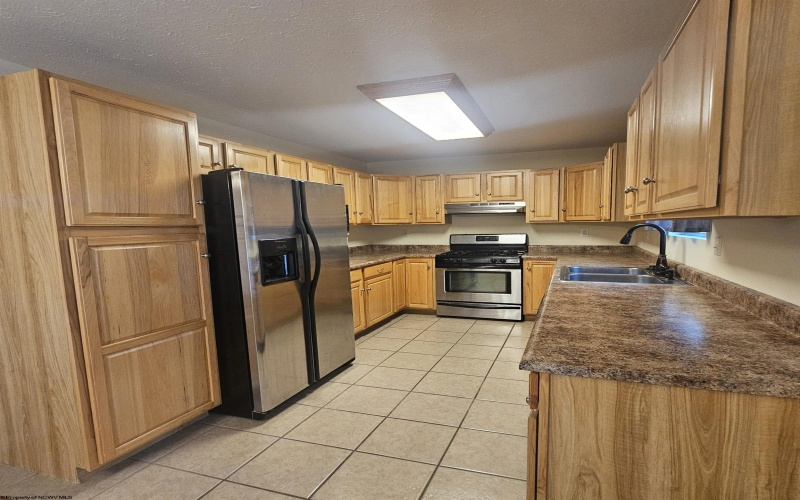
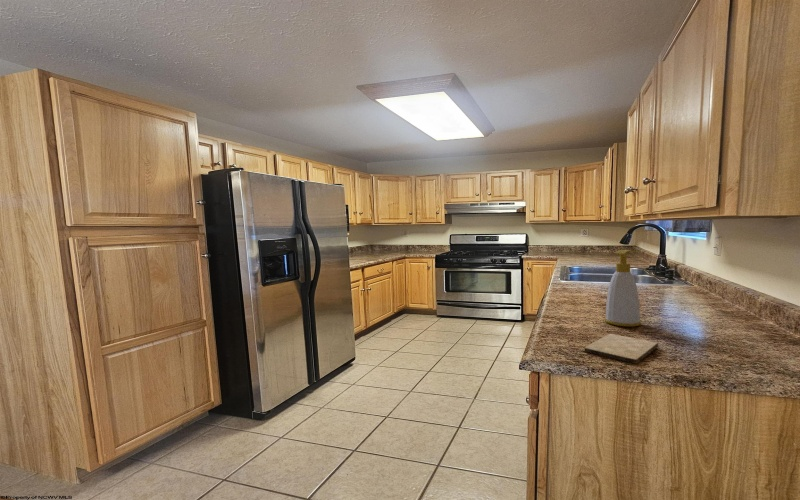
+ cutting board [584,333,659,365]
+ soap bottle [604,249,642,328]
